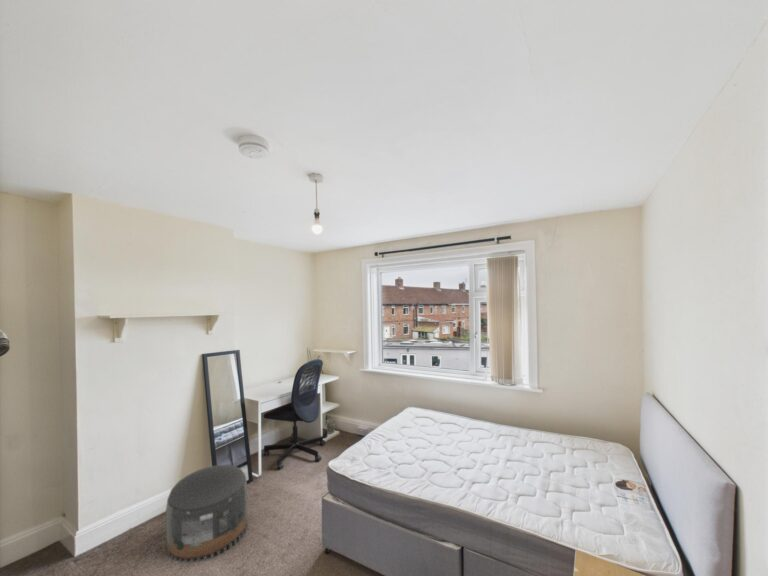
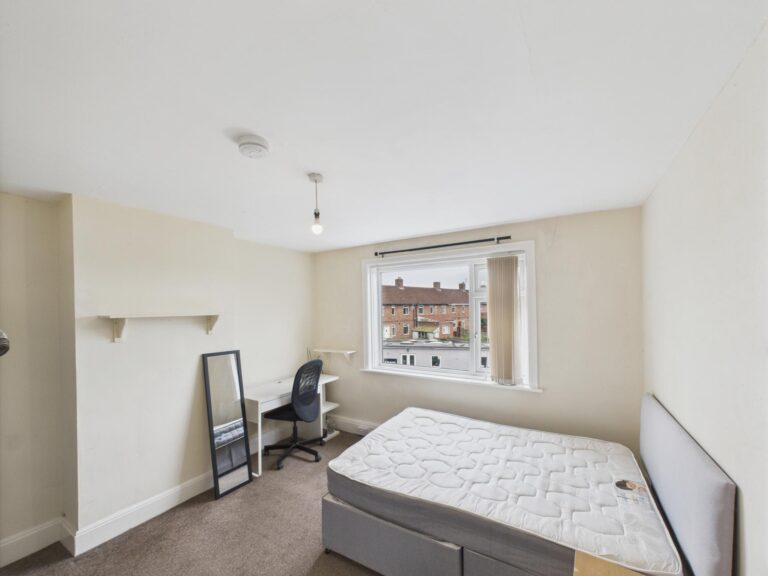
- pouf [165,464,249,564]
